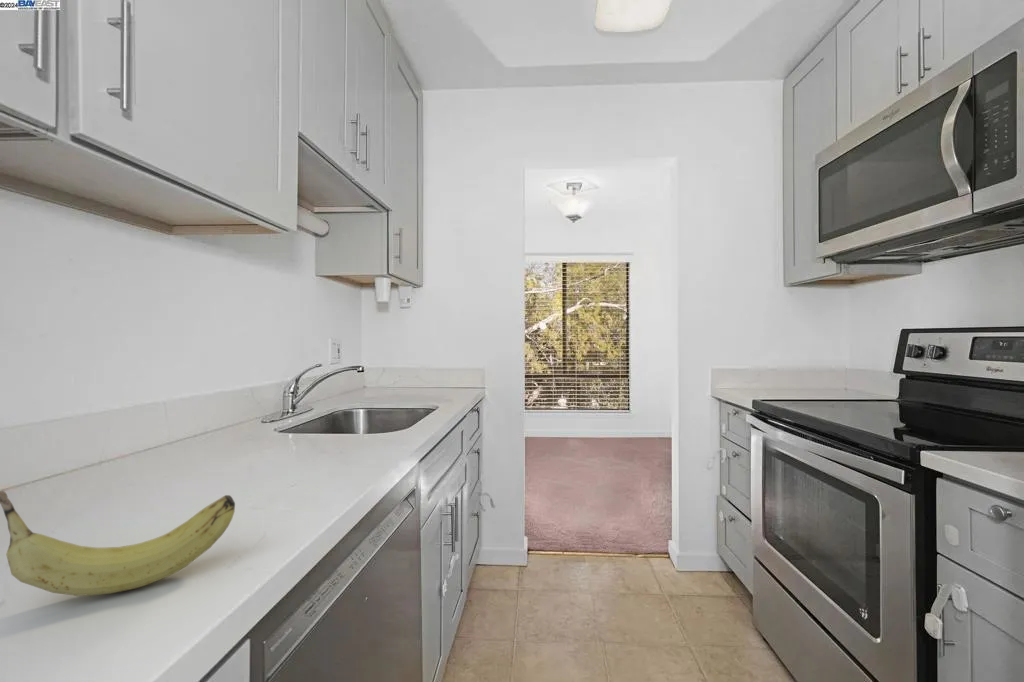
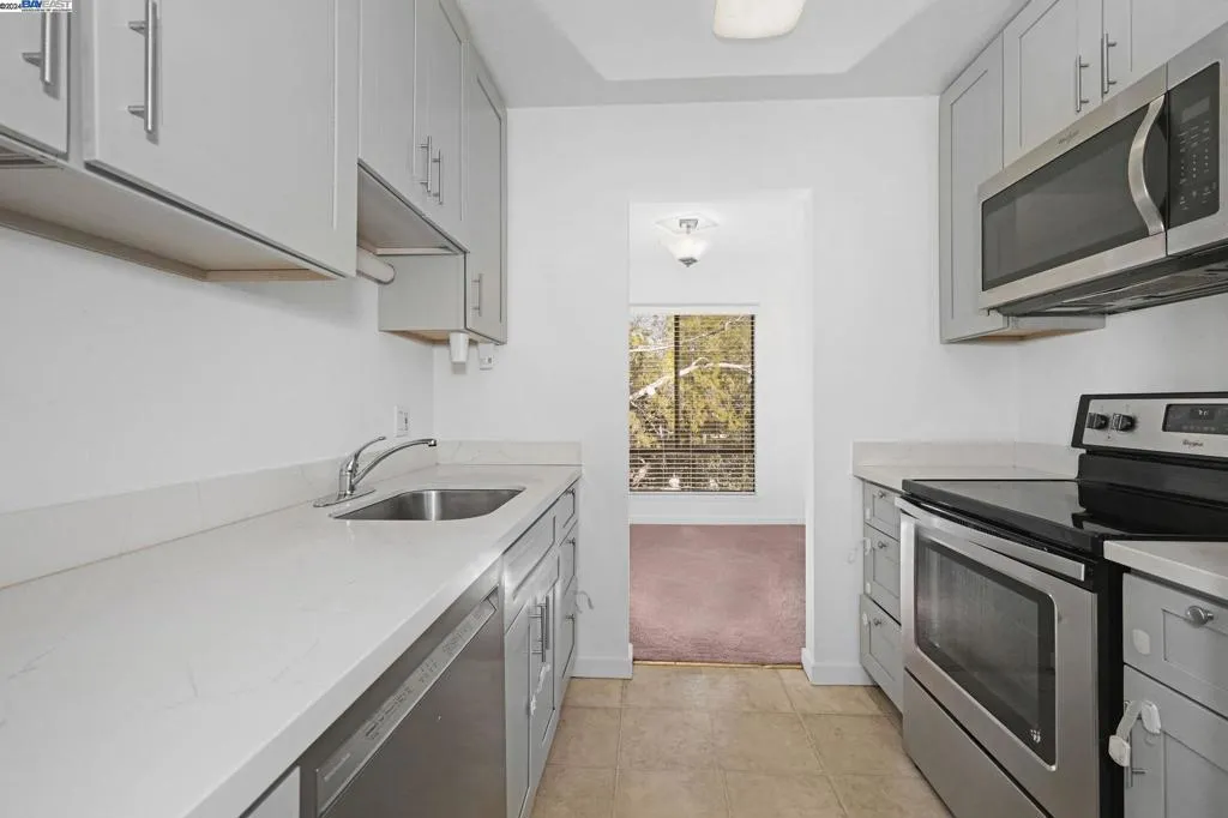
- fruit [0,490,236,597]
